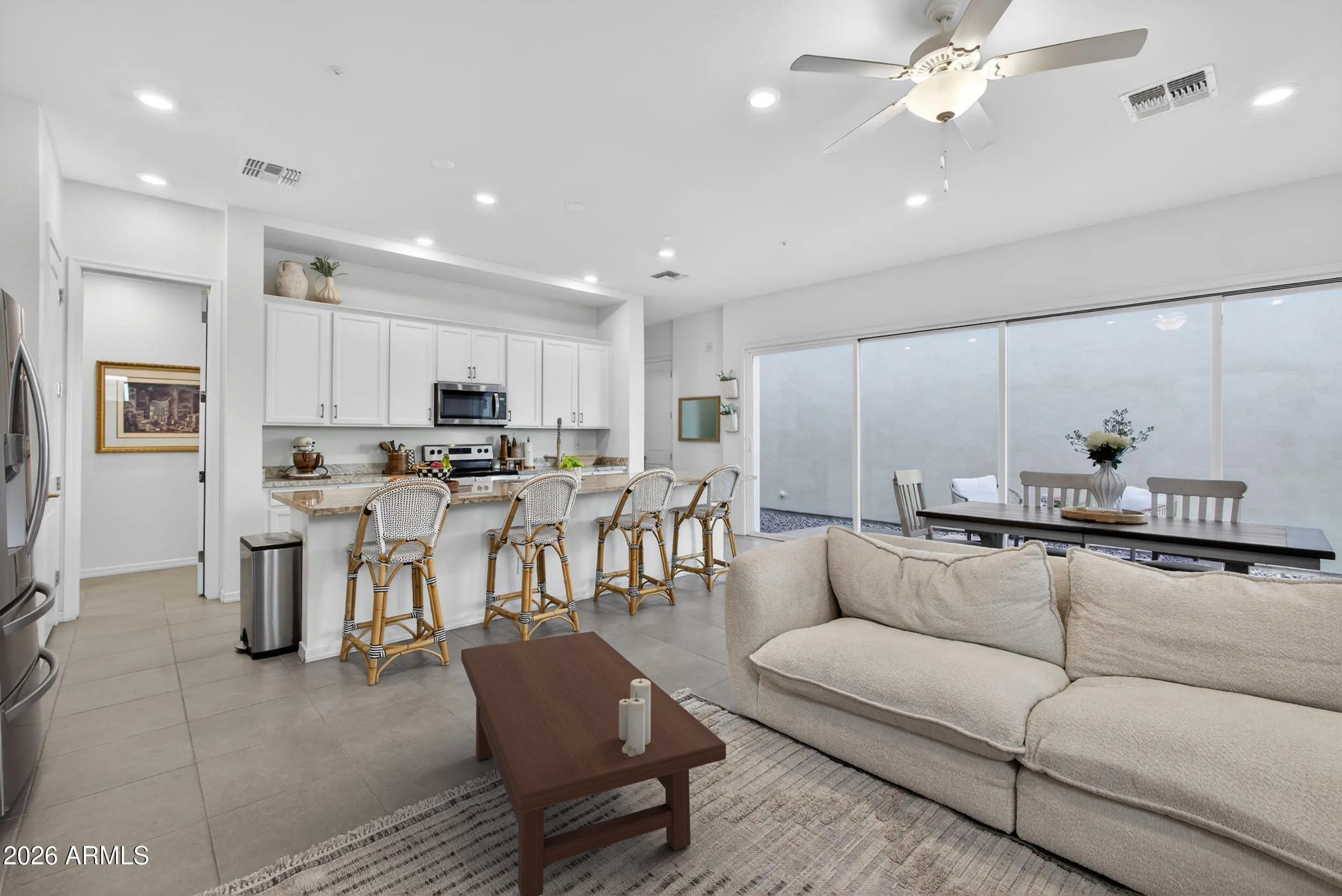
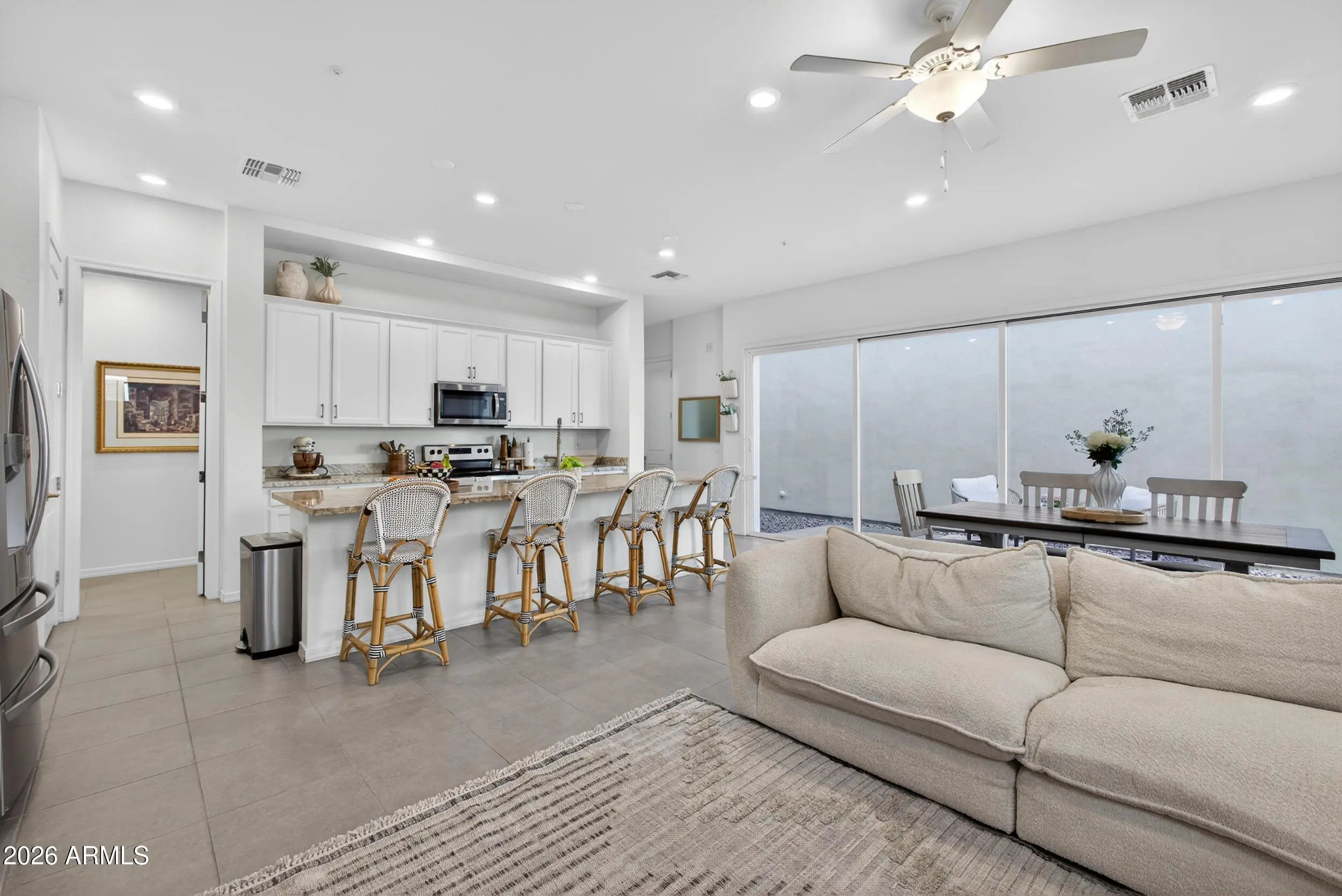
- coffee table [461,631,726,896]
- candle [619,675,651,757]
